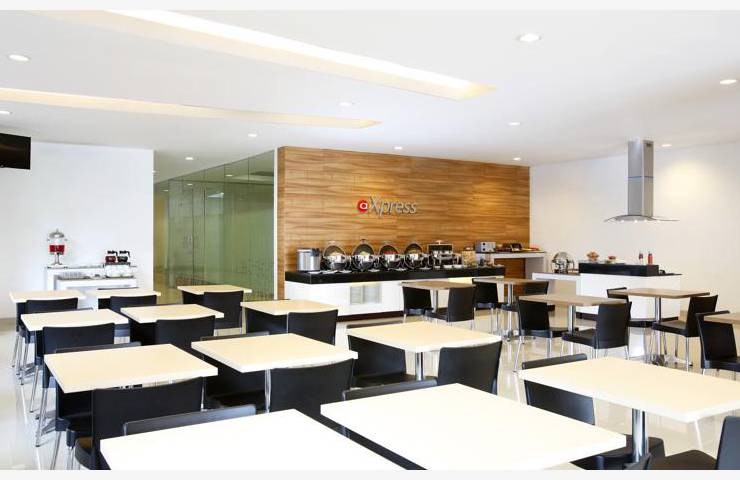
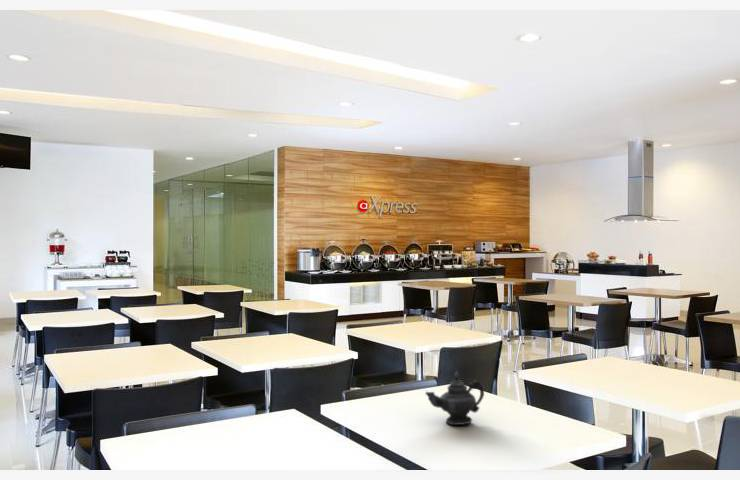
+ teapot [425,371,485,426]
